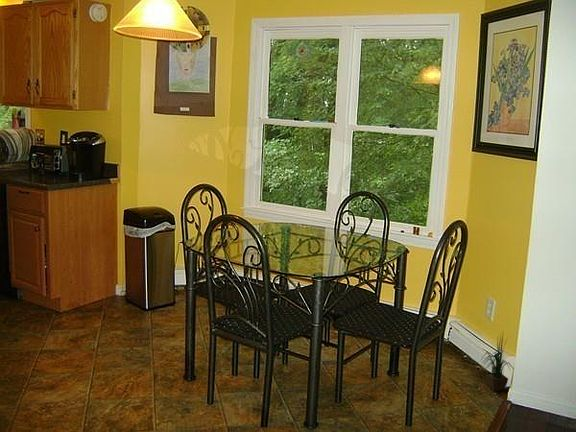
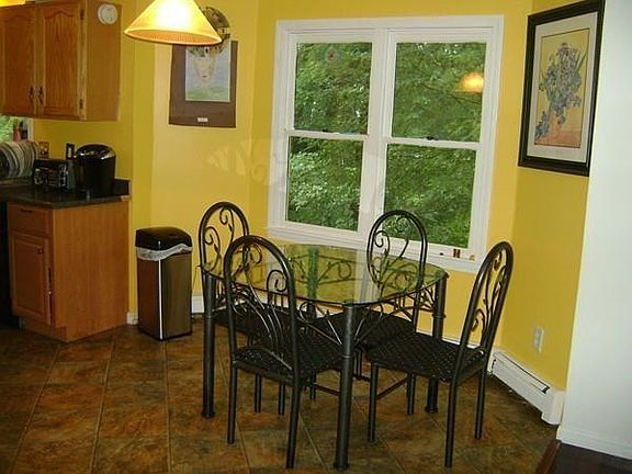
- potted plant [478,329,514,392]
